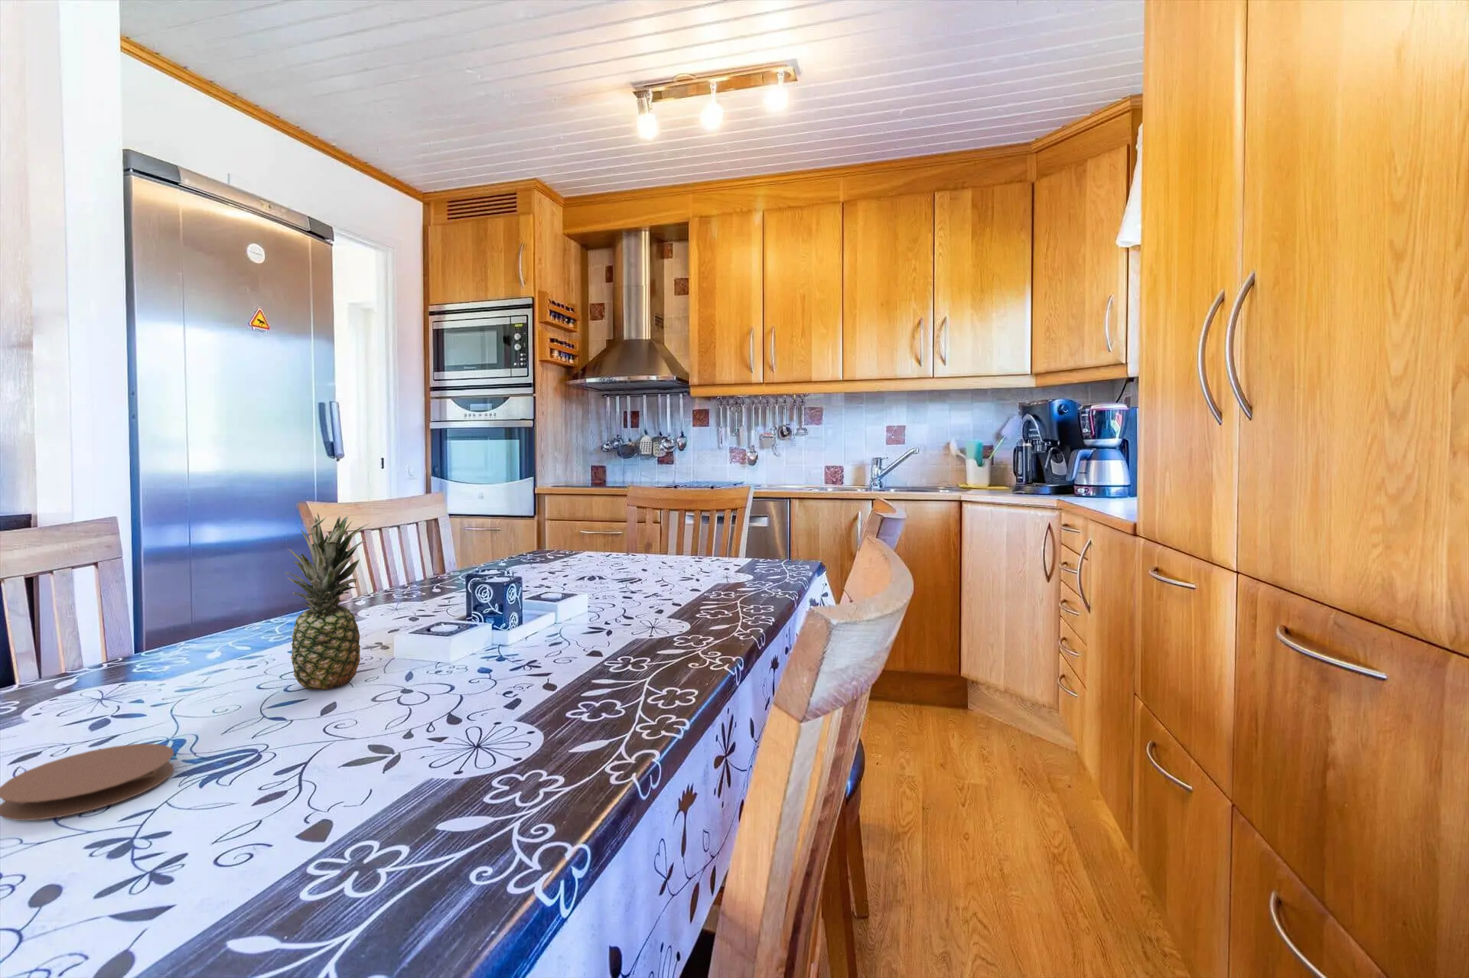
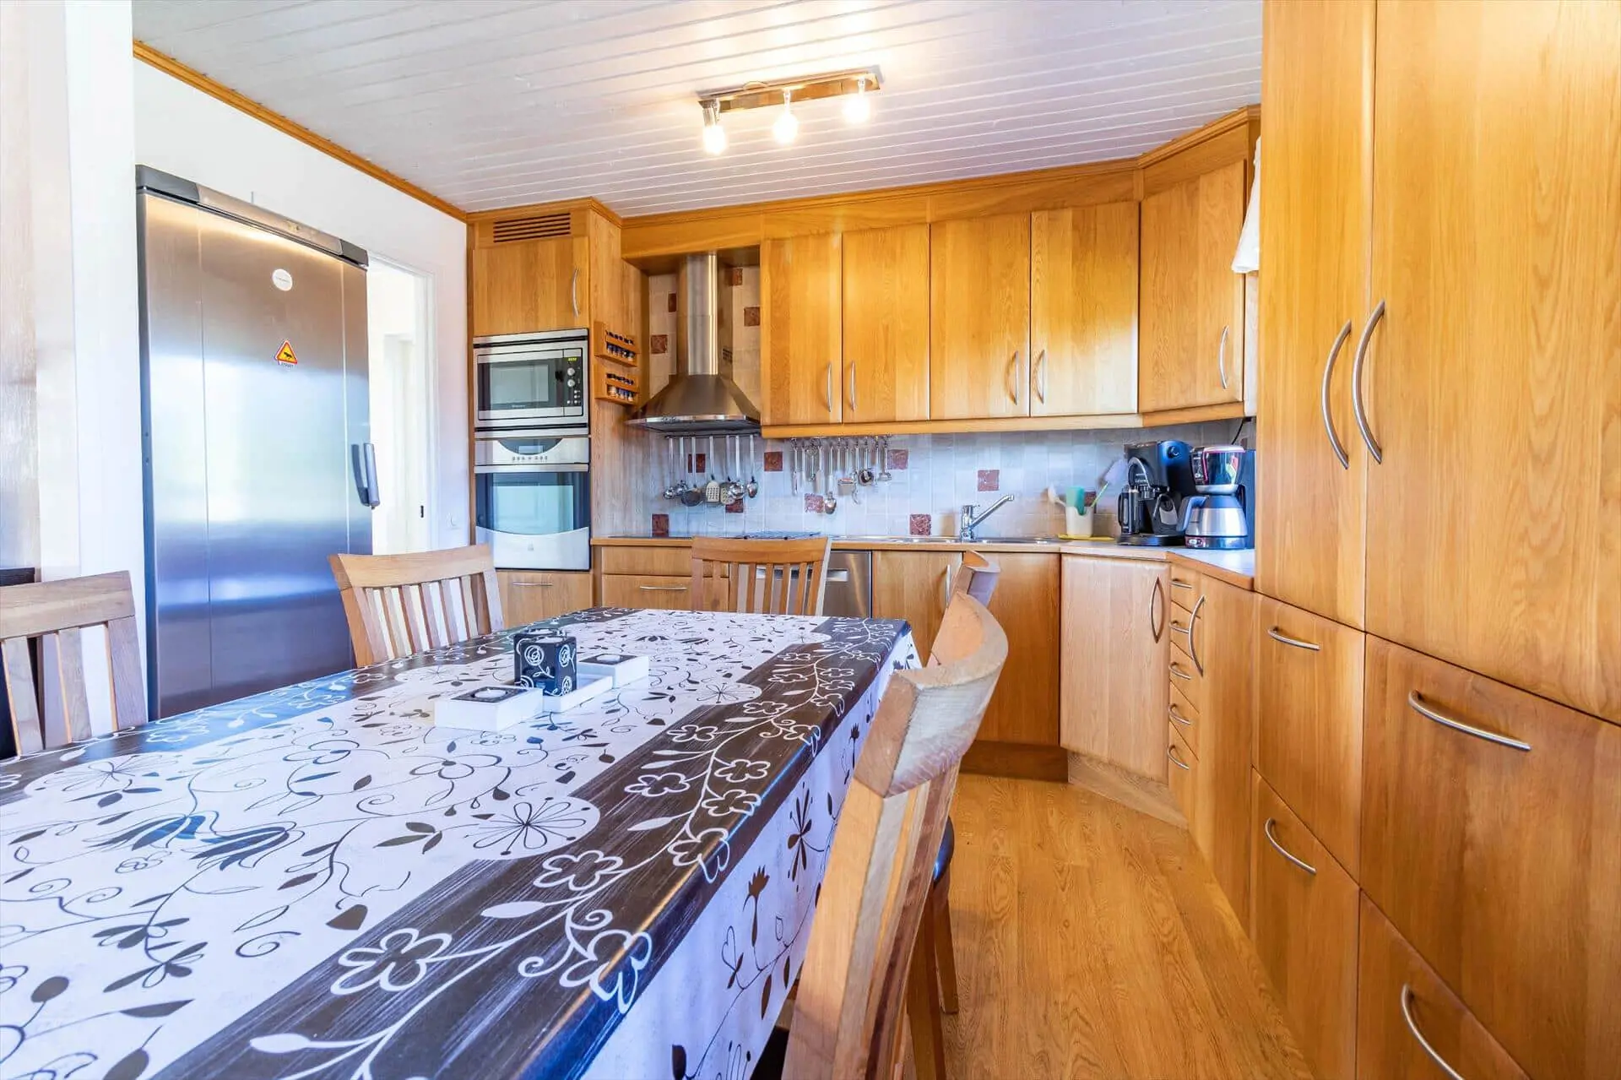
- fruit [285,512,369,691]
- coaster [0,742,175,821]
